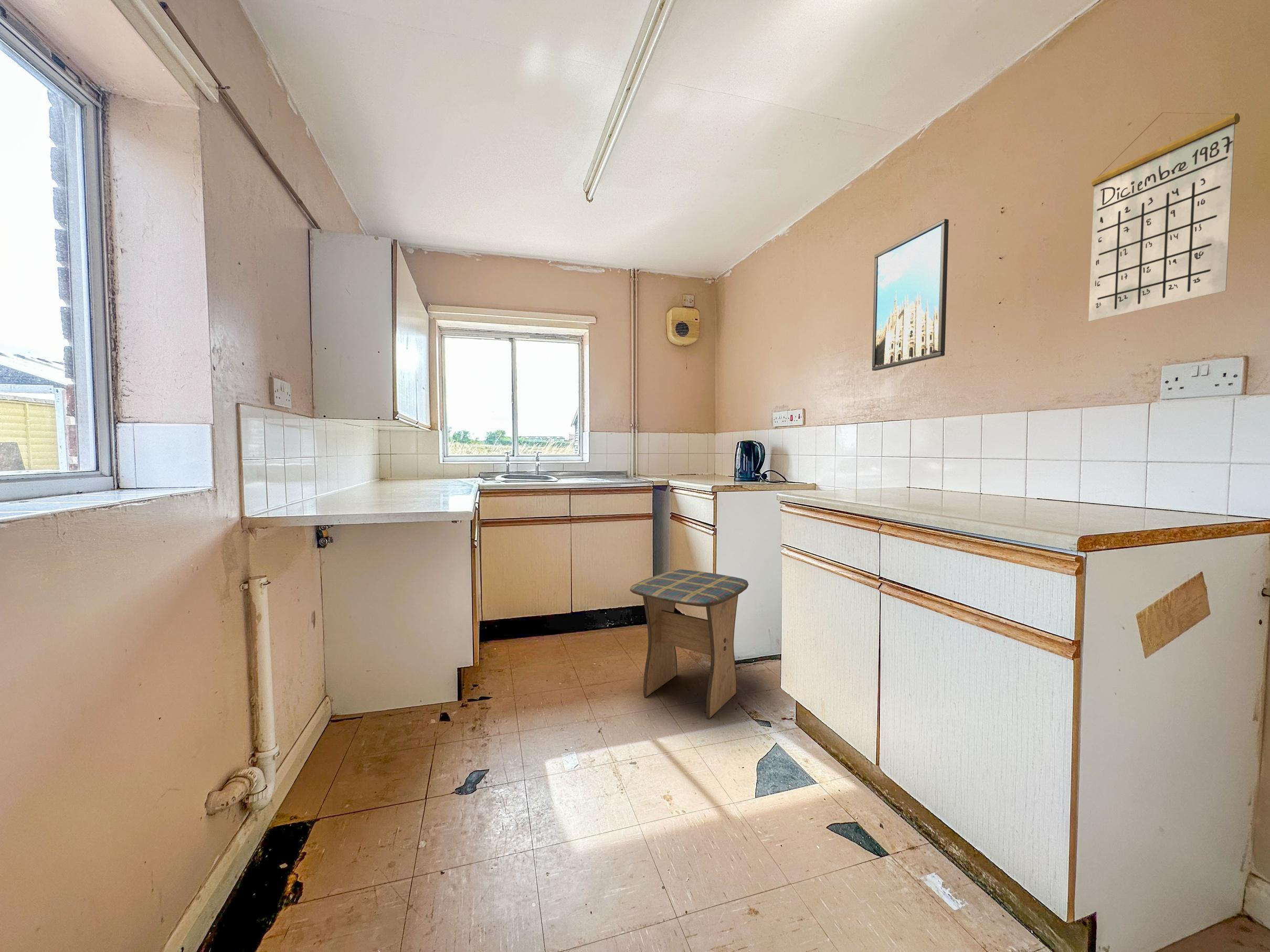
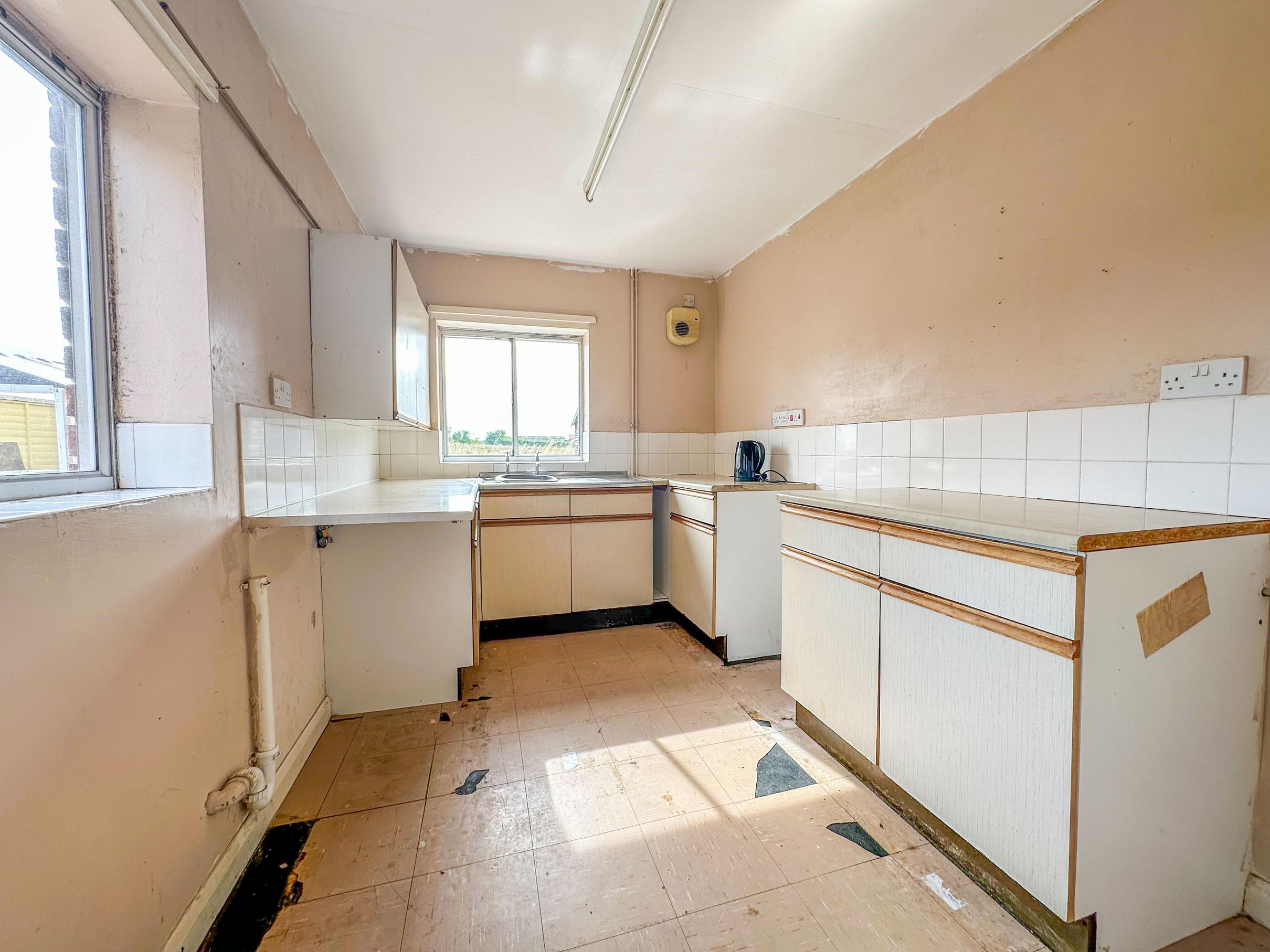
- stool [629,569,749,720]
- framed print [872,218,949,371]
- calendar [1088,112,1241,322]
